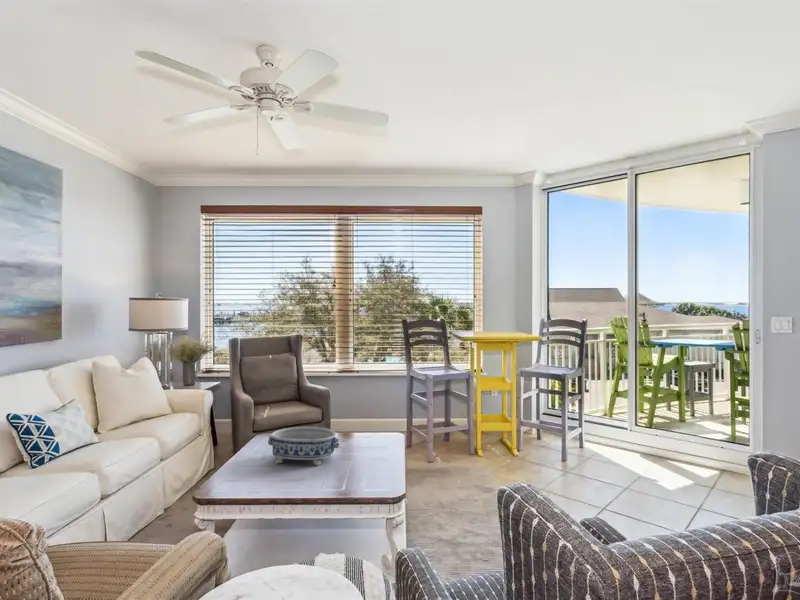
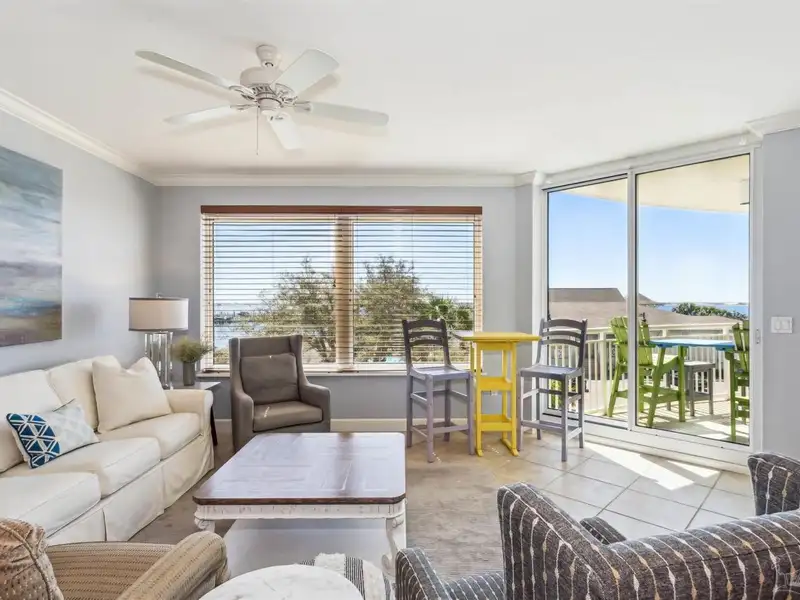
- decorative bowl [267,426,340,466]
